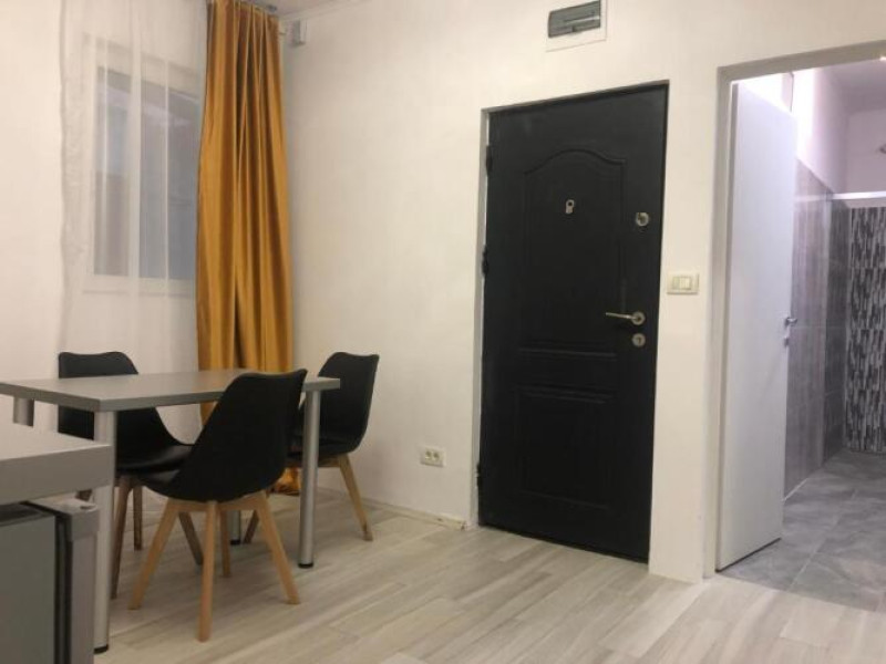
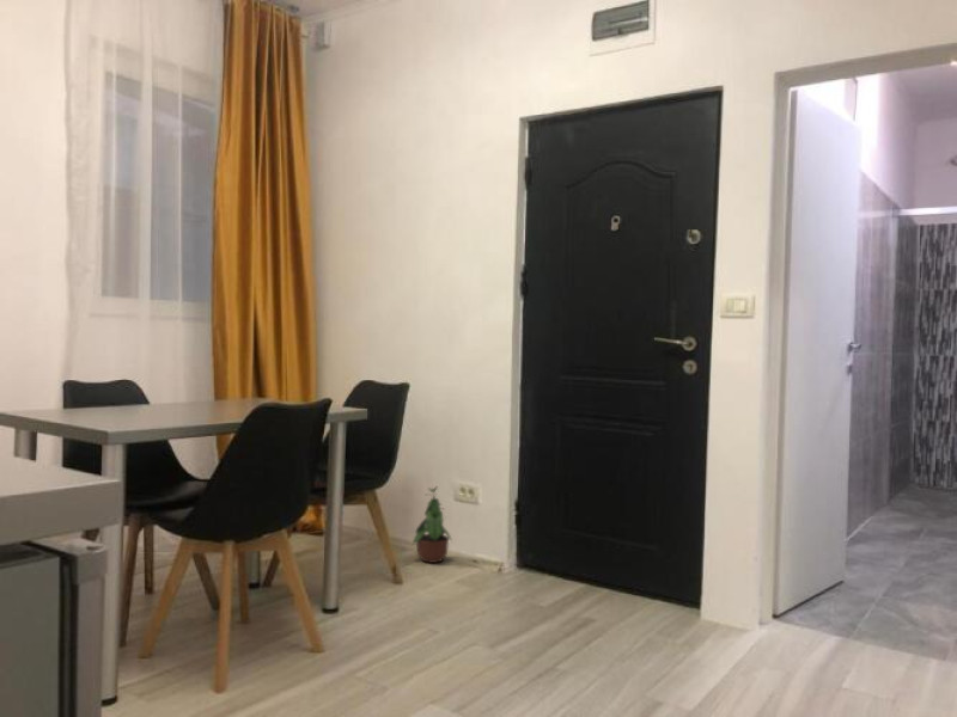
+ potted plant [412,486,453,564]
